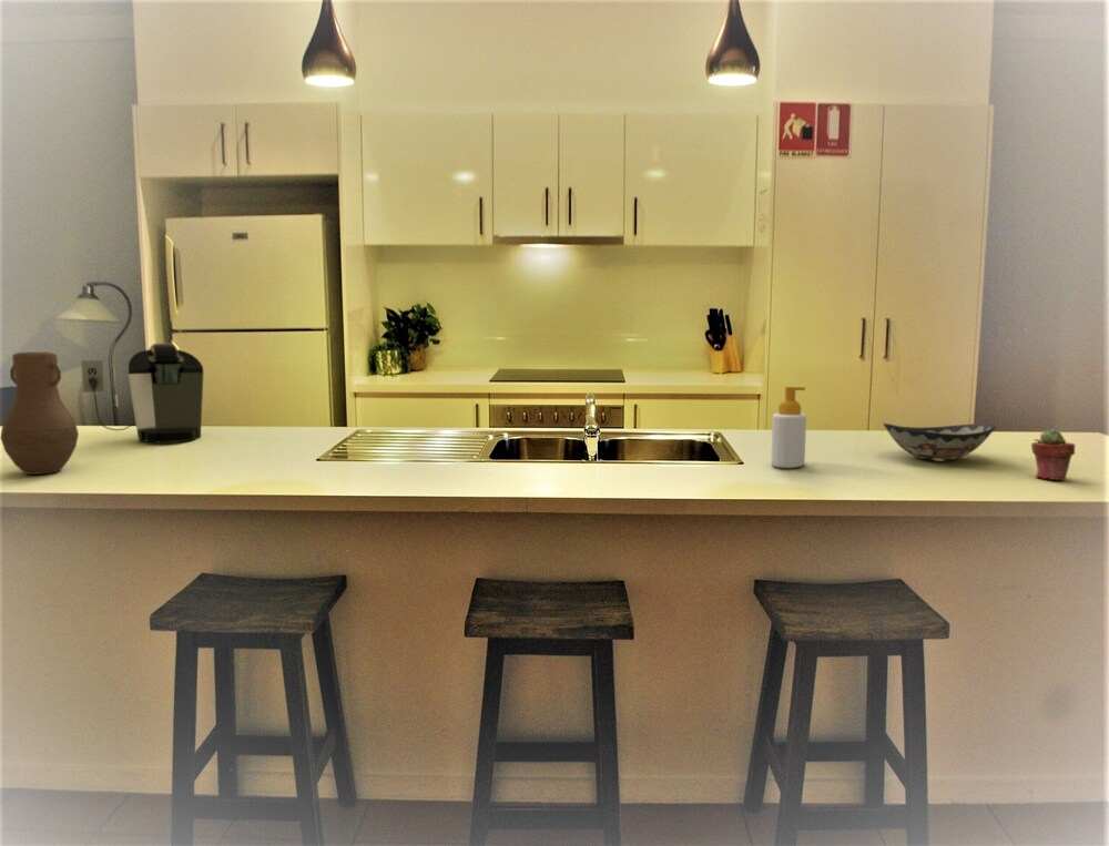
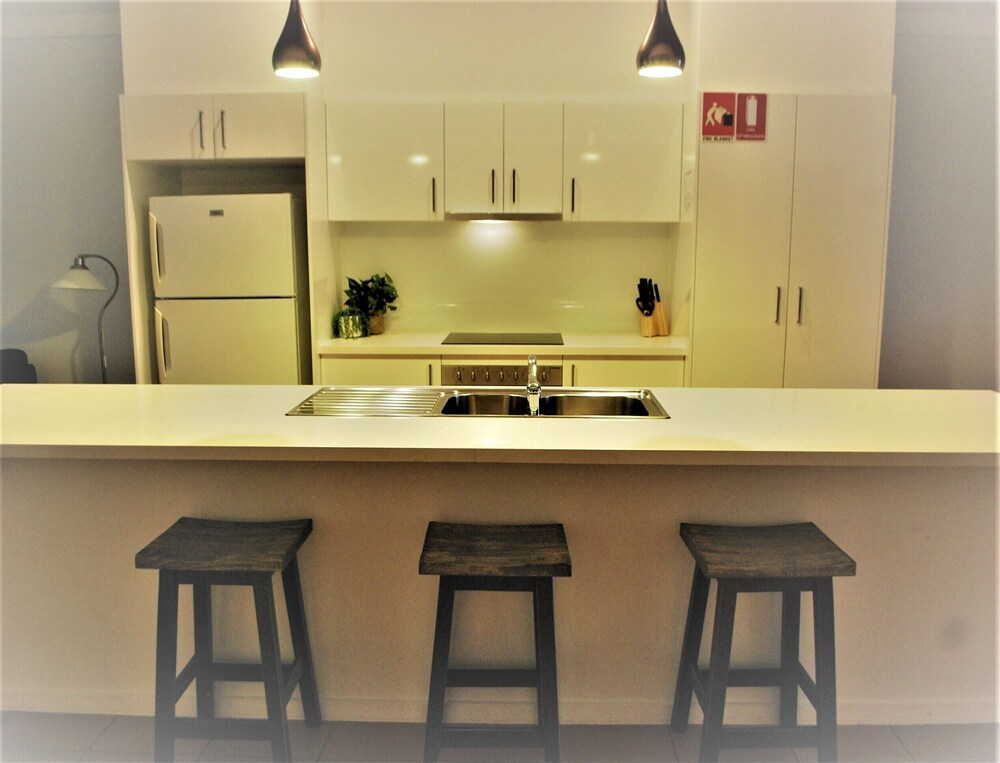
- vase [0,351,80,476]
- soap bottle [771,386,807,469]
- potted succulent [1030,428,1076,481]
- coffee maker [80,343,205,444]
- decorative bowl [882,422,997,461]
